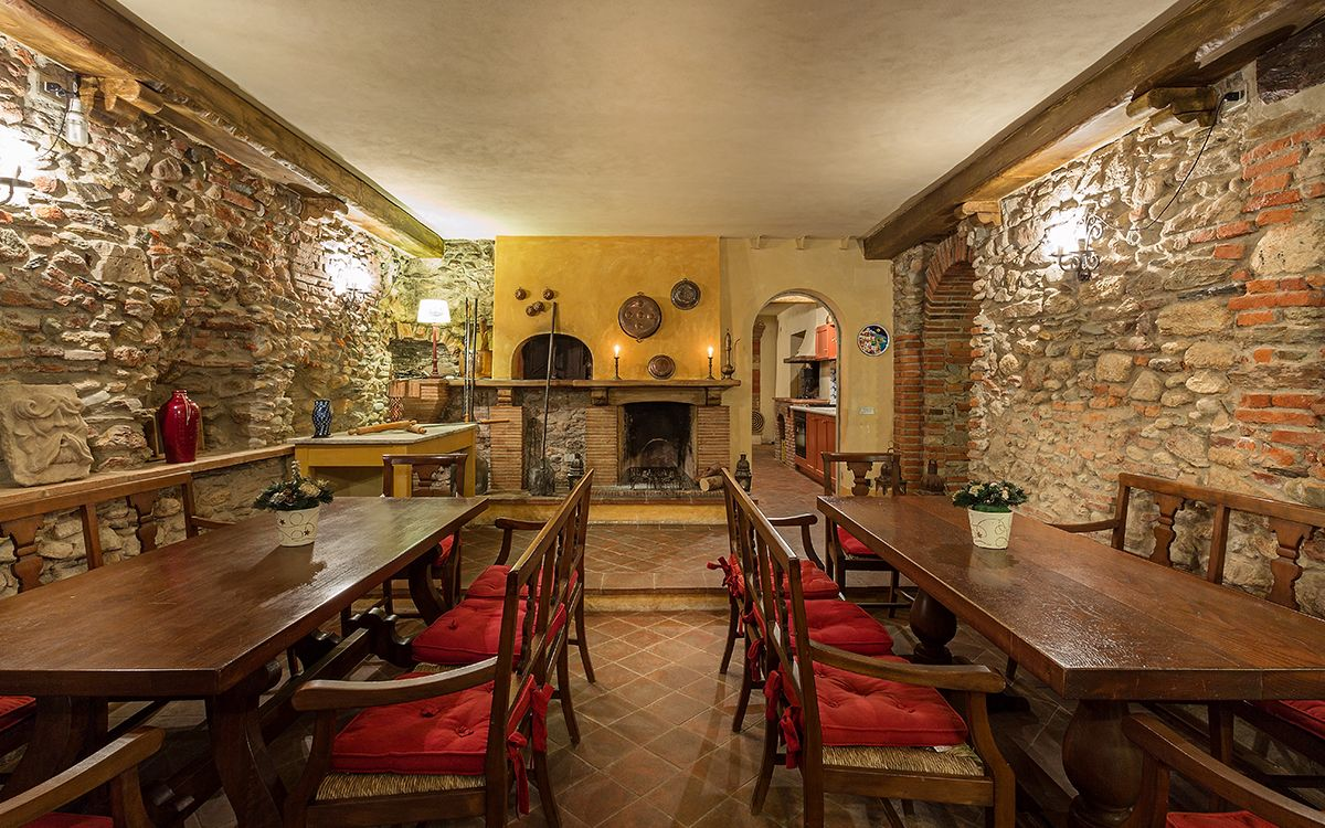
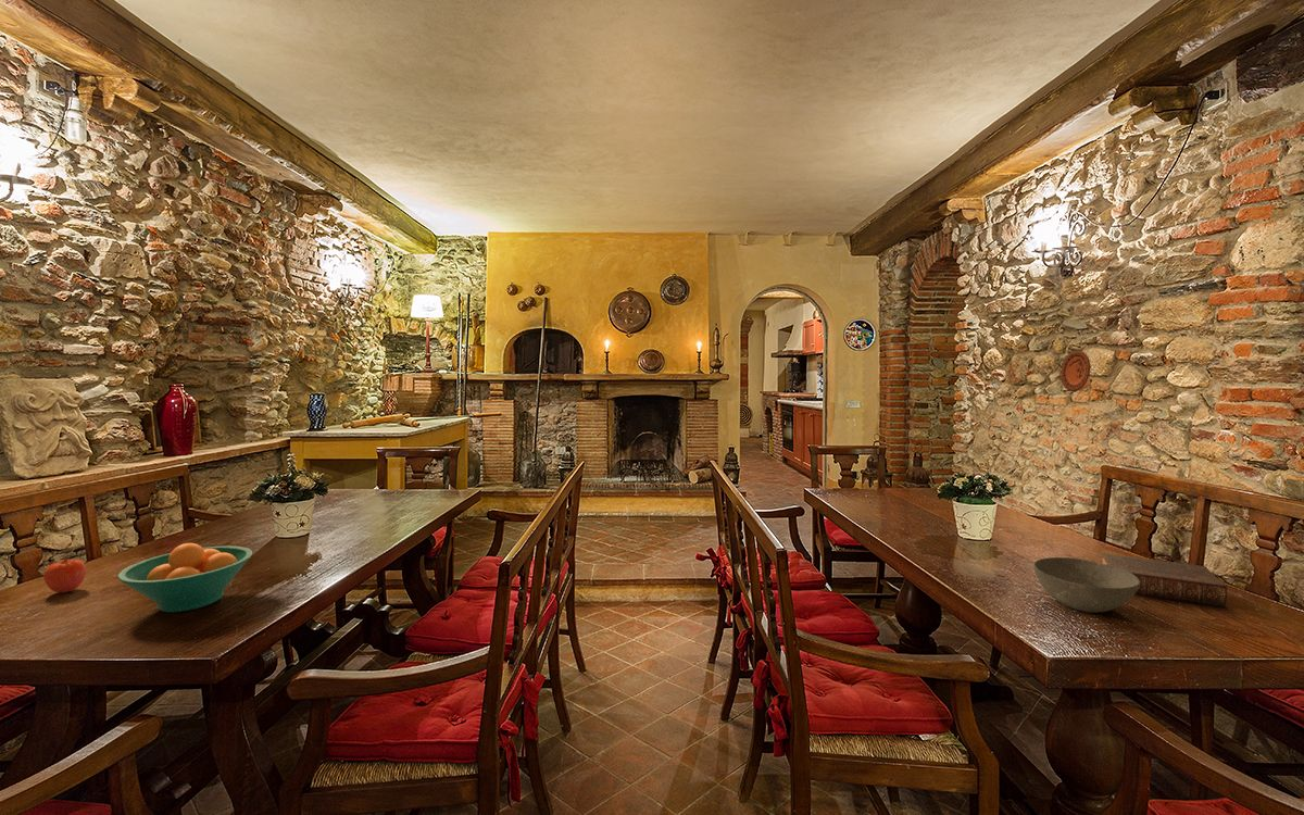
+ fruit bowl [116,542,254,613]
+ book [1101,552,1228,609]
+ apple [42,555,87,594]
+ decorative plate [1060,349,1091,392]
+ bowl [1032,556,1140,614]
